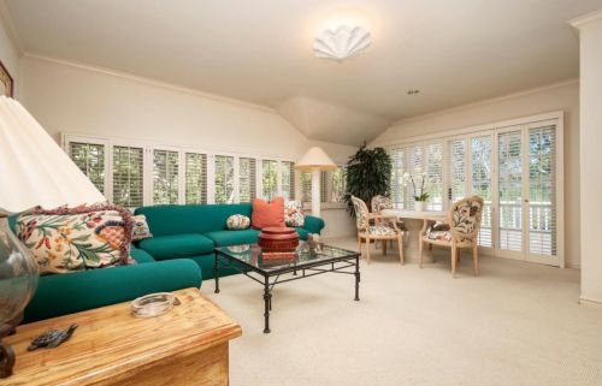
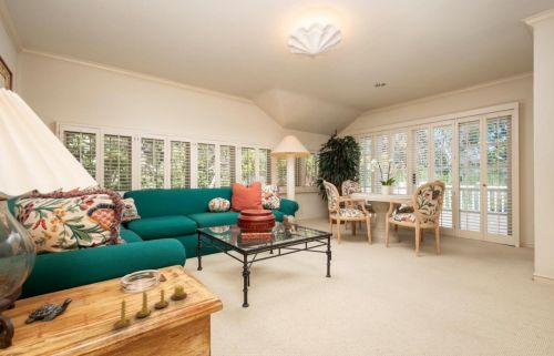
+ candle [112,285,188,329]
